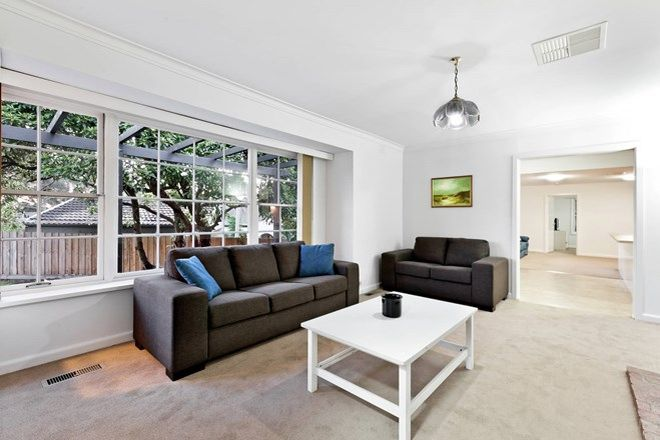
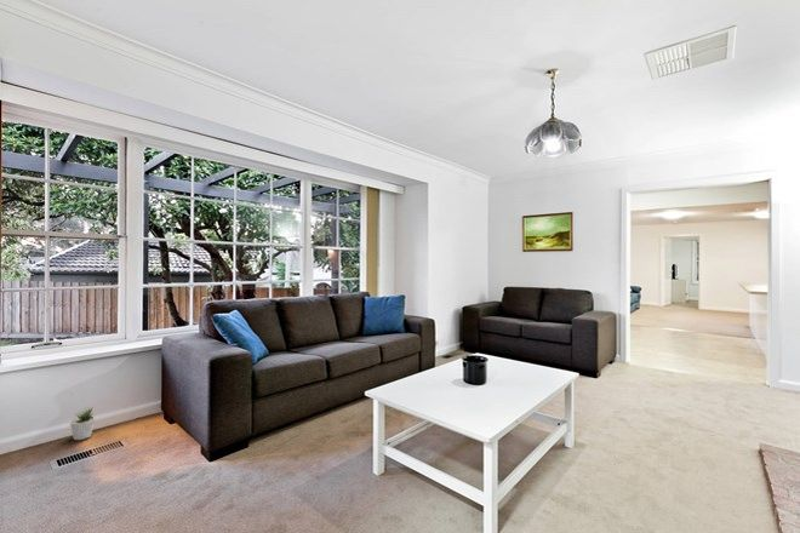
+ potted plant [69,406,97,441]
